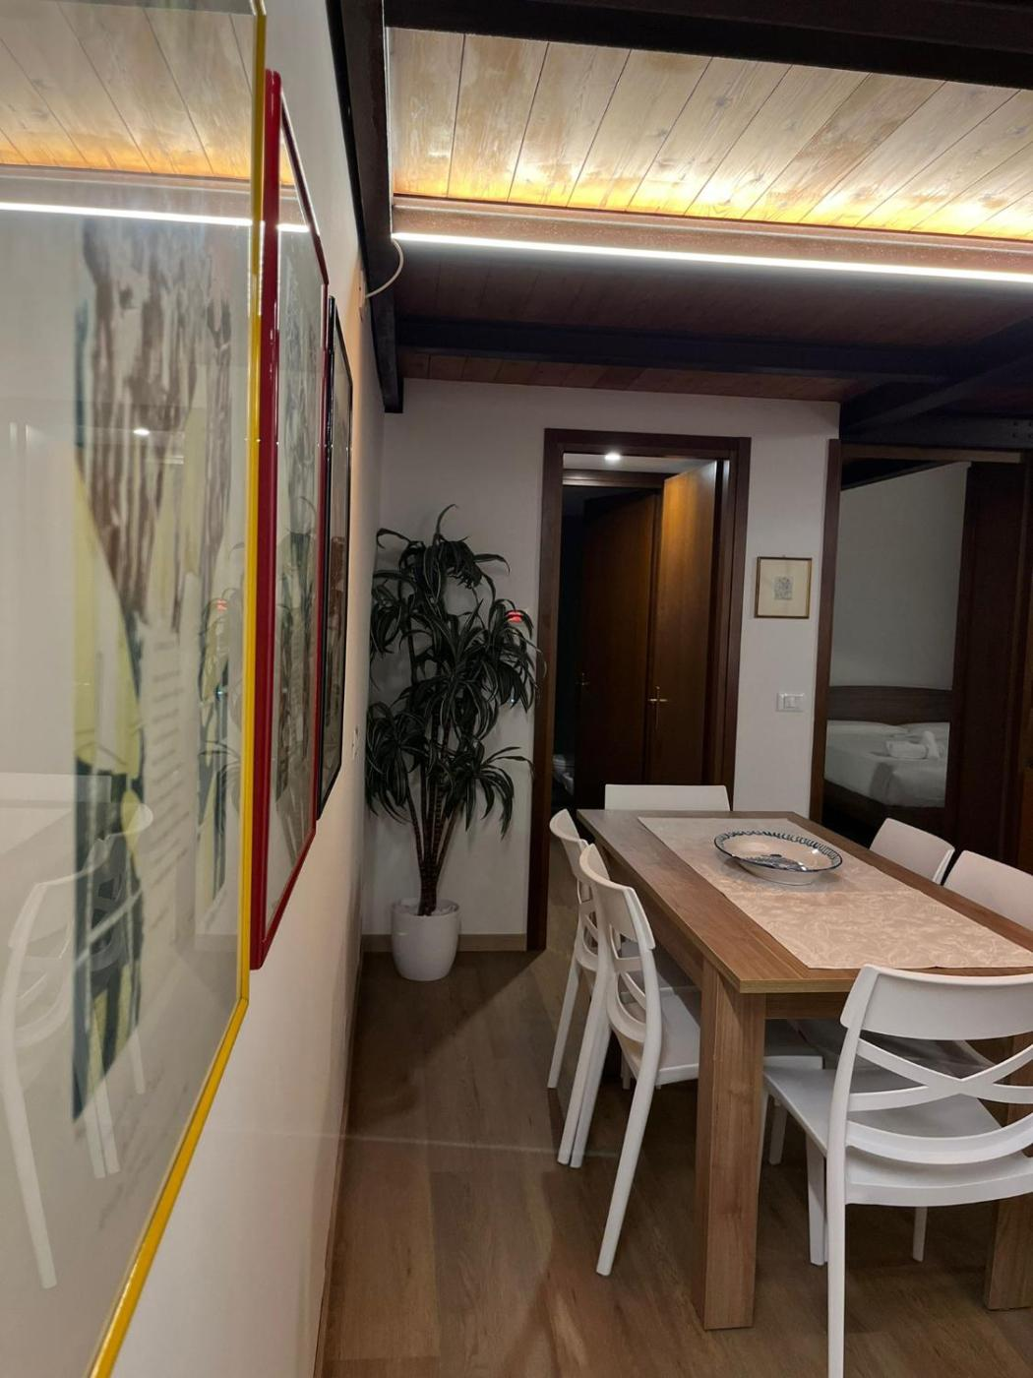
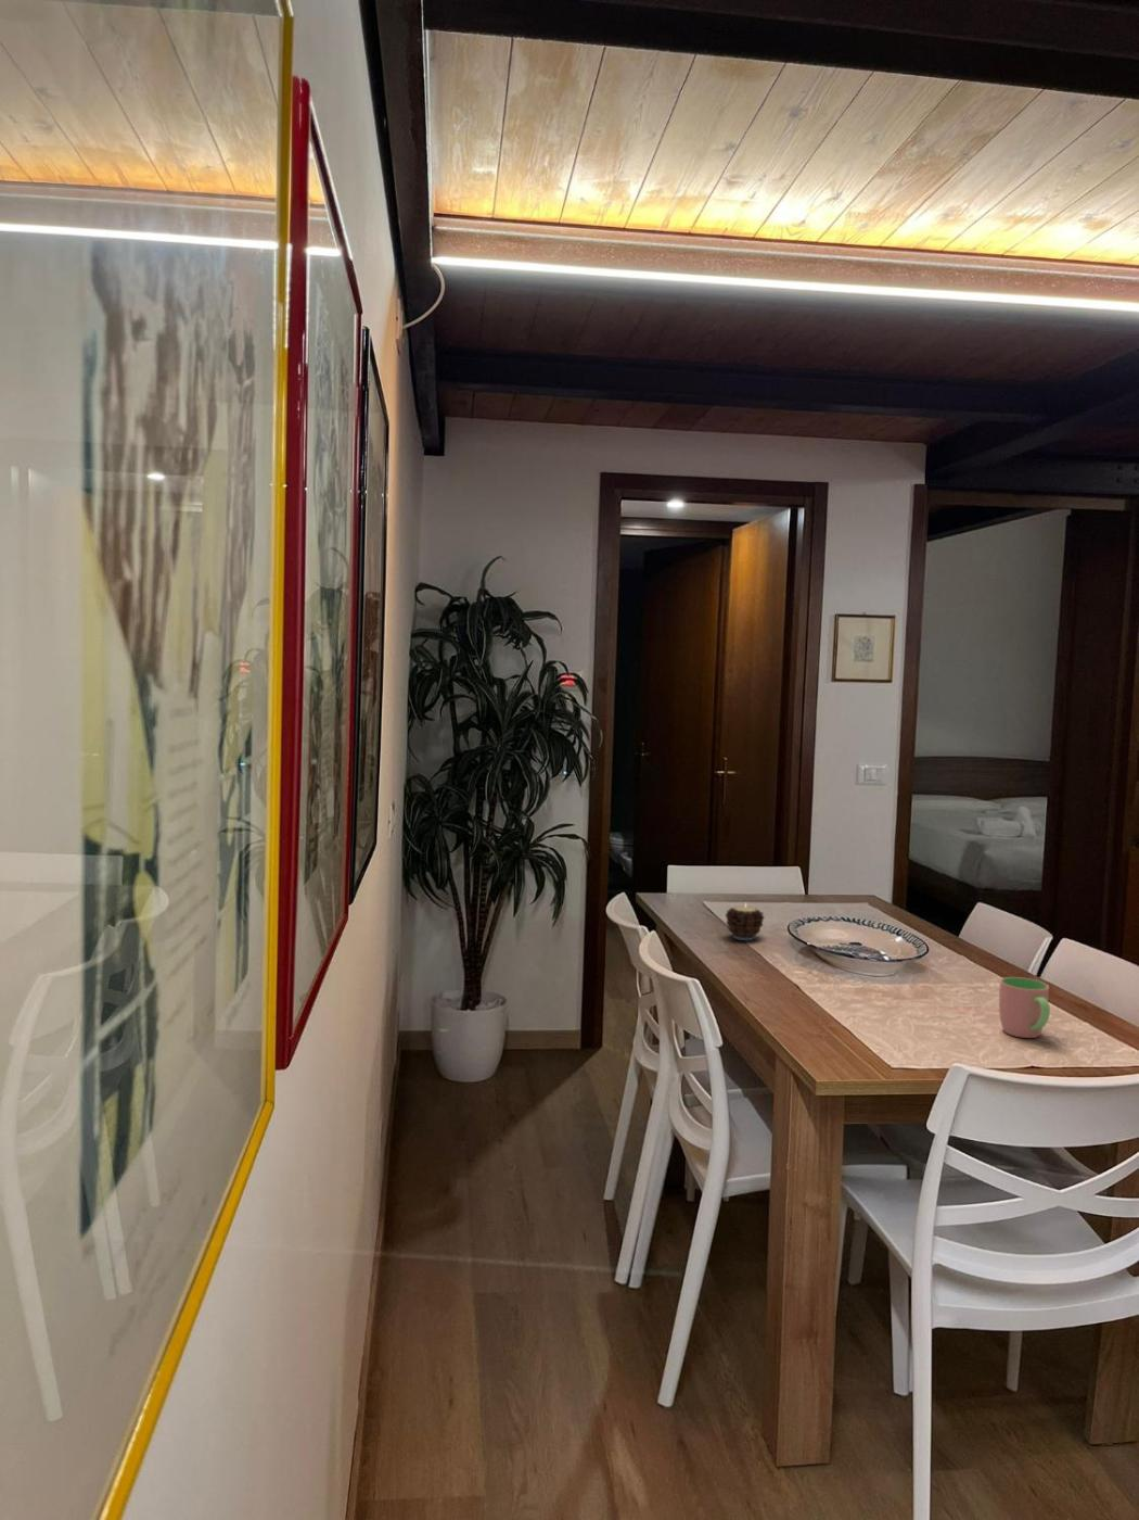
+ cup [998,977,1052,1039]
+ candle [725,901,766,941]
